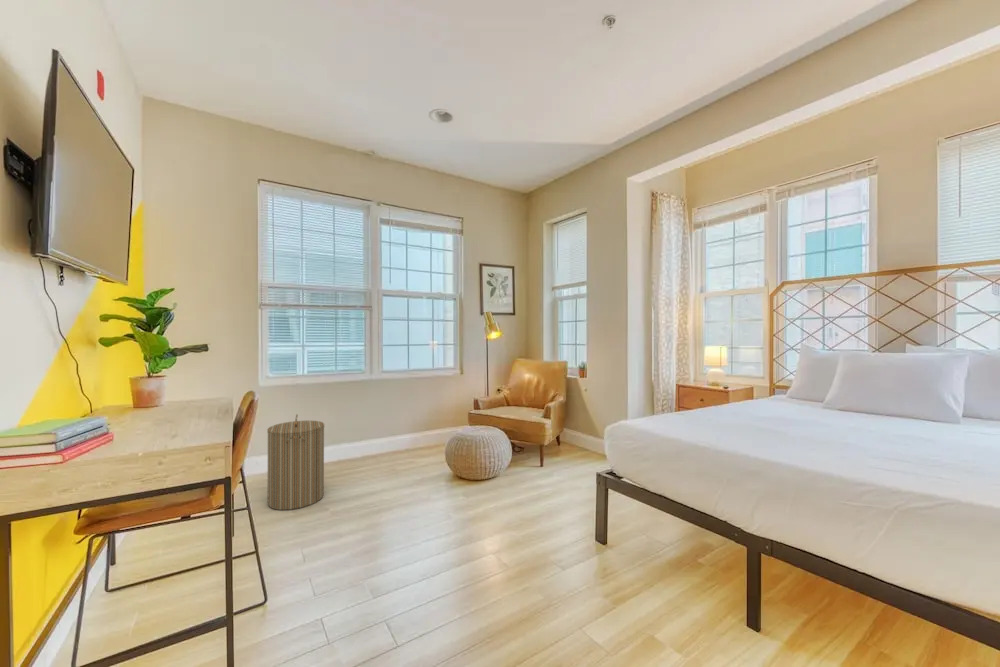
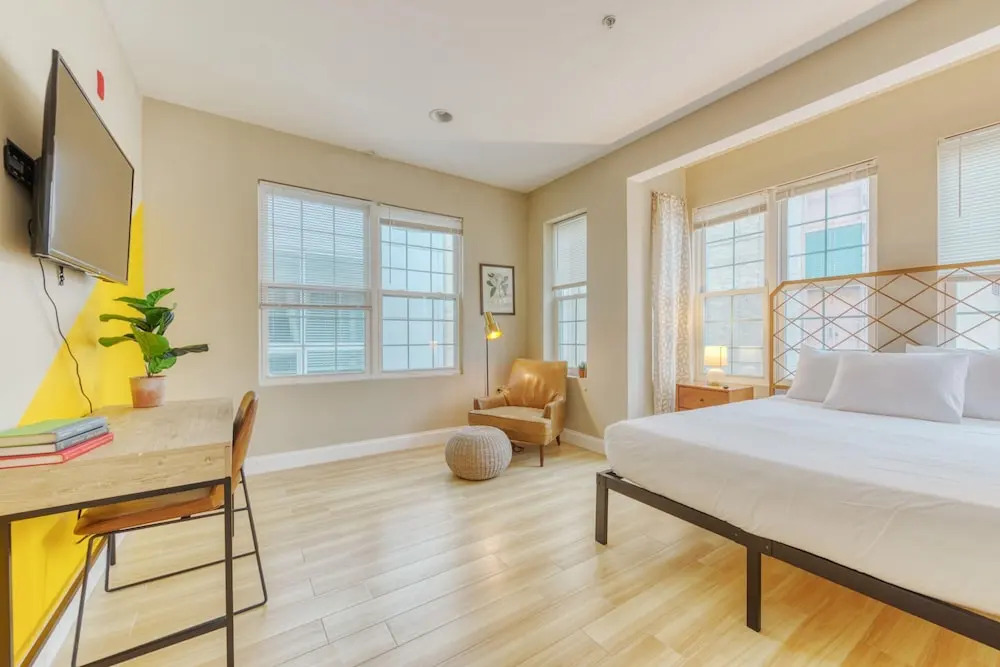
- laundry hamper [266,413,325,511]
